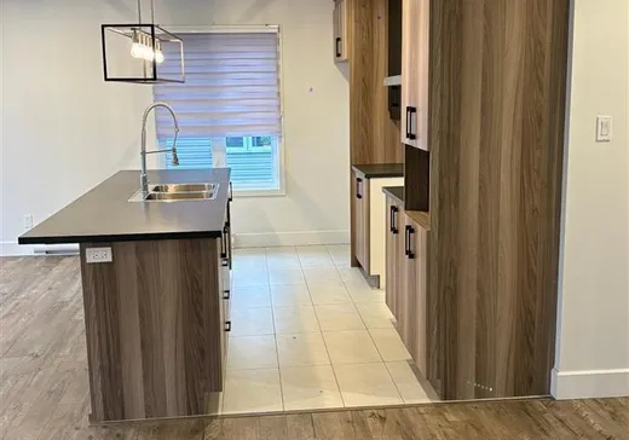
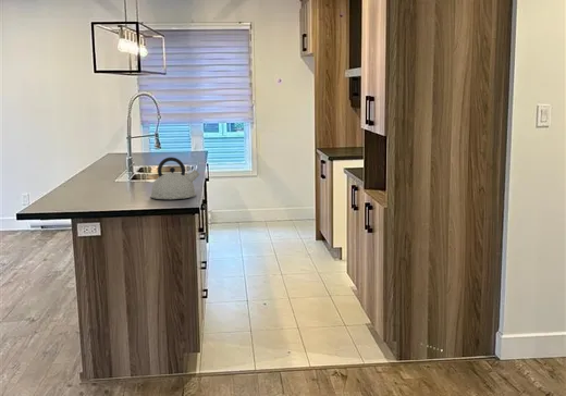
+ kettle [149,157,200,200]
